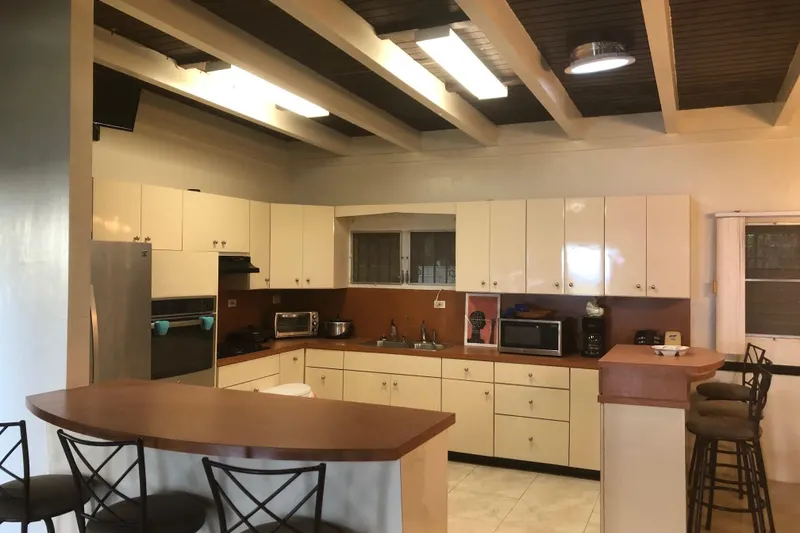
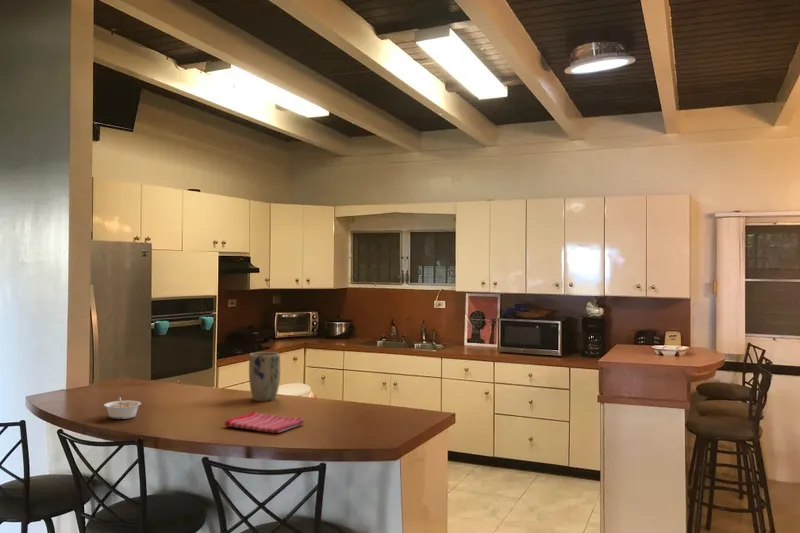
+ legume [103,396,142,420]
+ dish towel [224,410,306,434]
+ plant pot [248,351,281,402]
